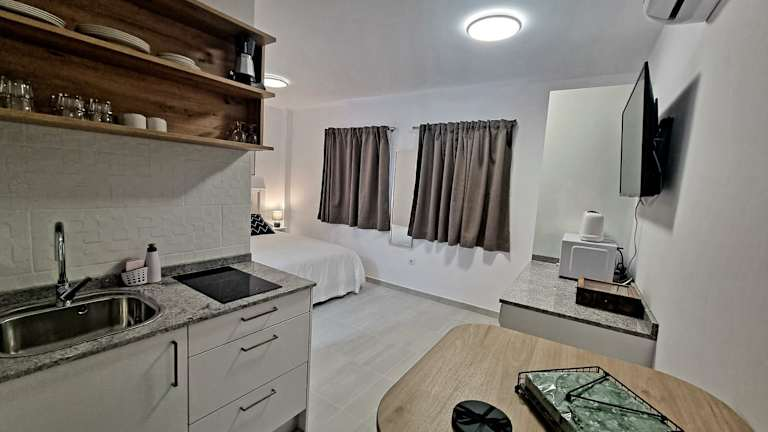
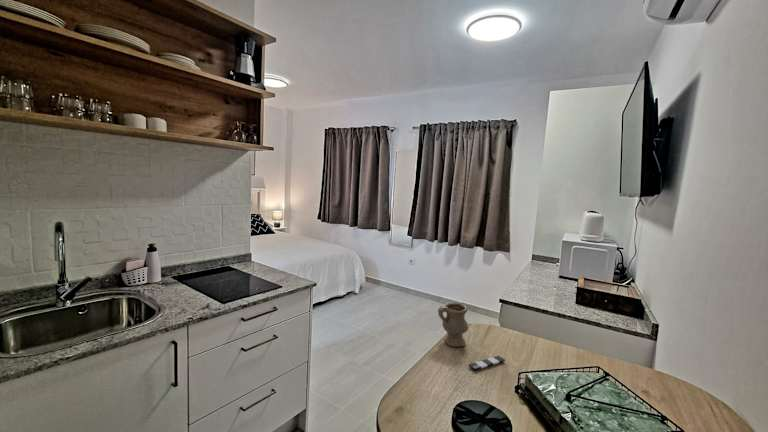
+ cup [437,302,506,371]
